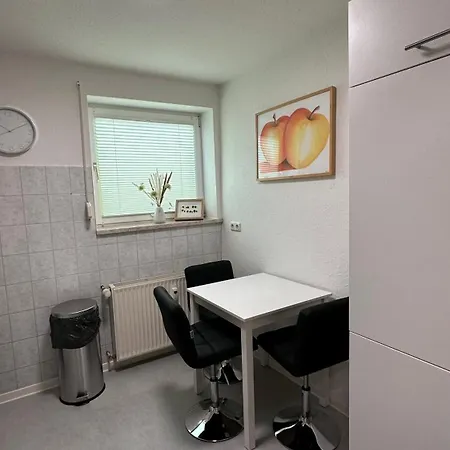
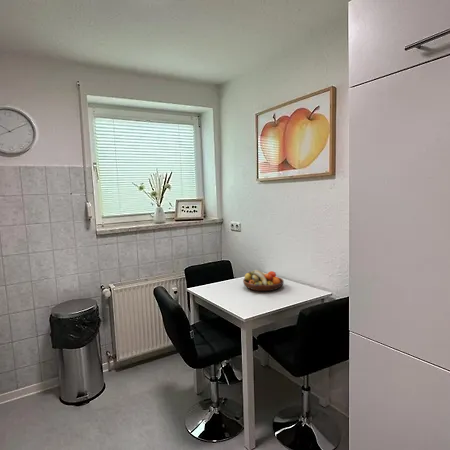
+ fruit bowl [242,269,285,292]
